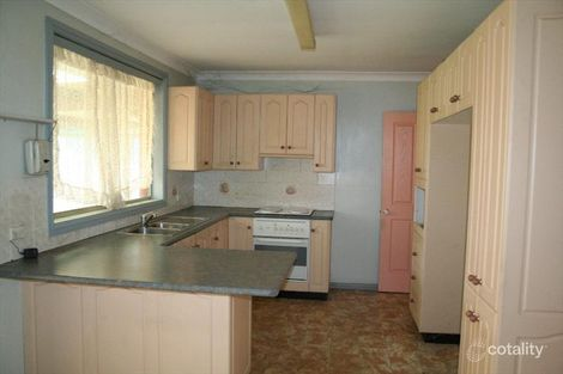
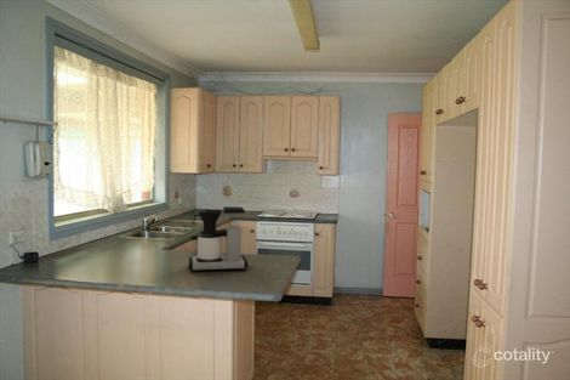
+ coffee maker [188,205,249,273]
